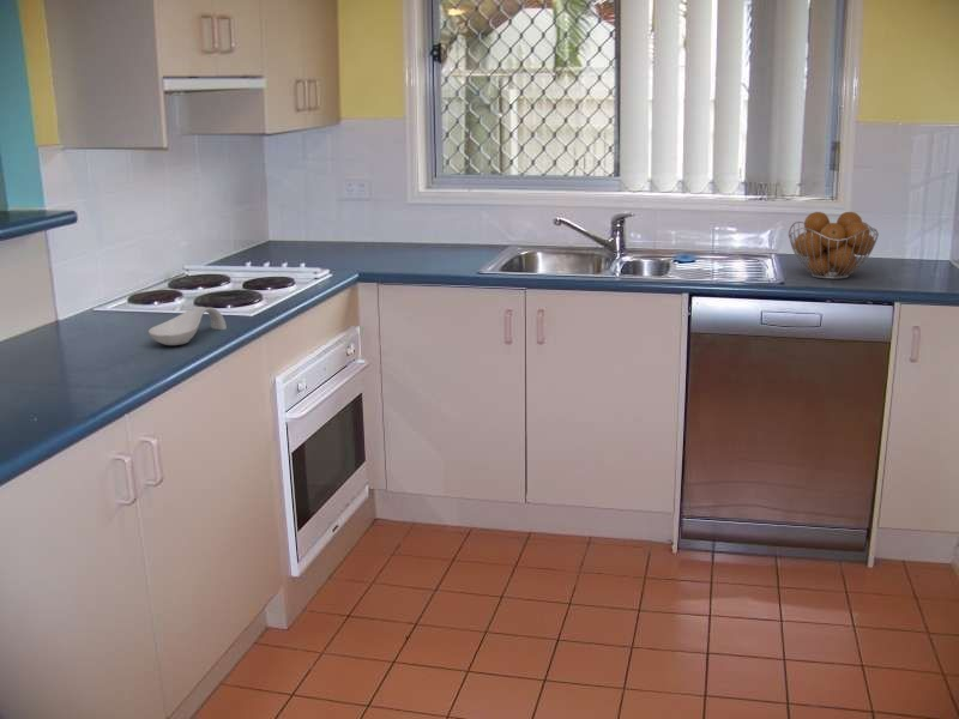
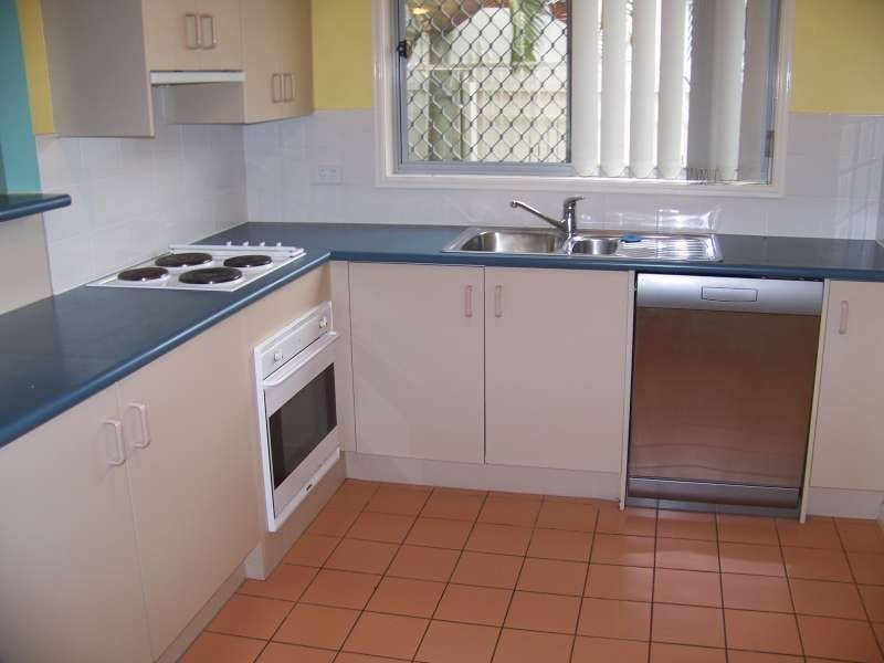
- fruit basket [788,211,880,280]
- spoon rest [147,306,228,346]
